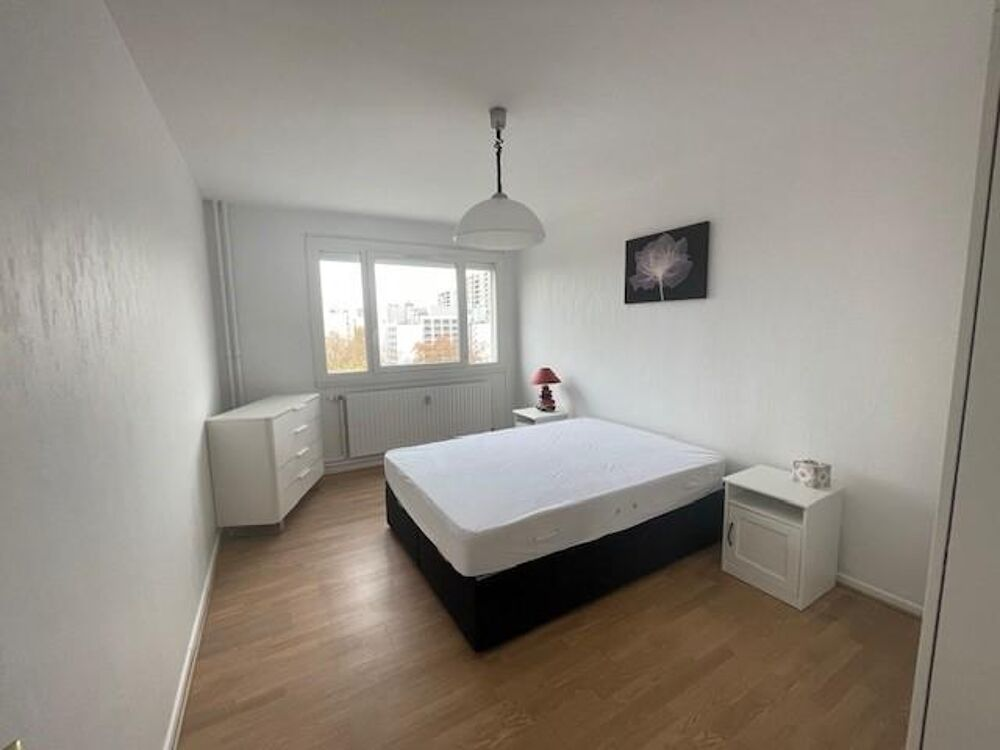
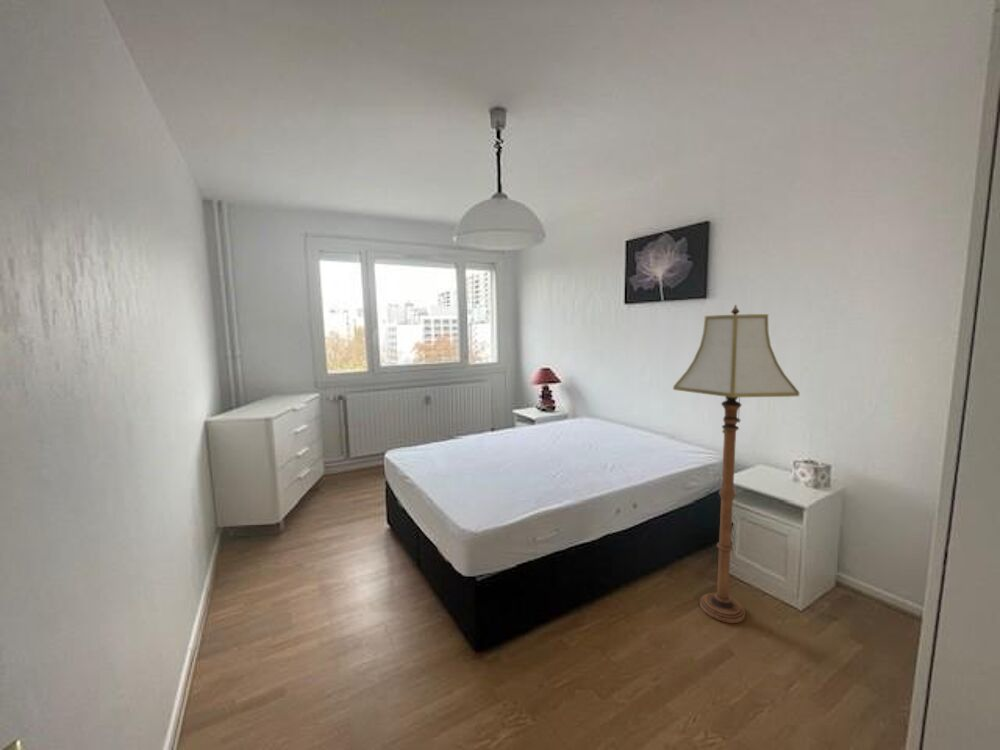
+ floor lamp [672,304,800,624]
